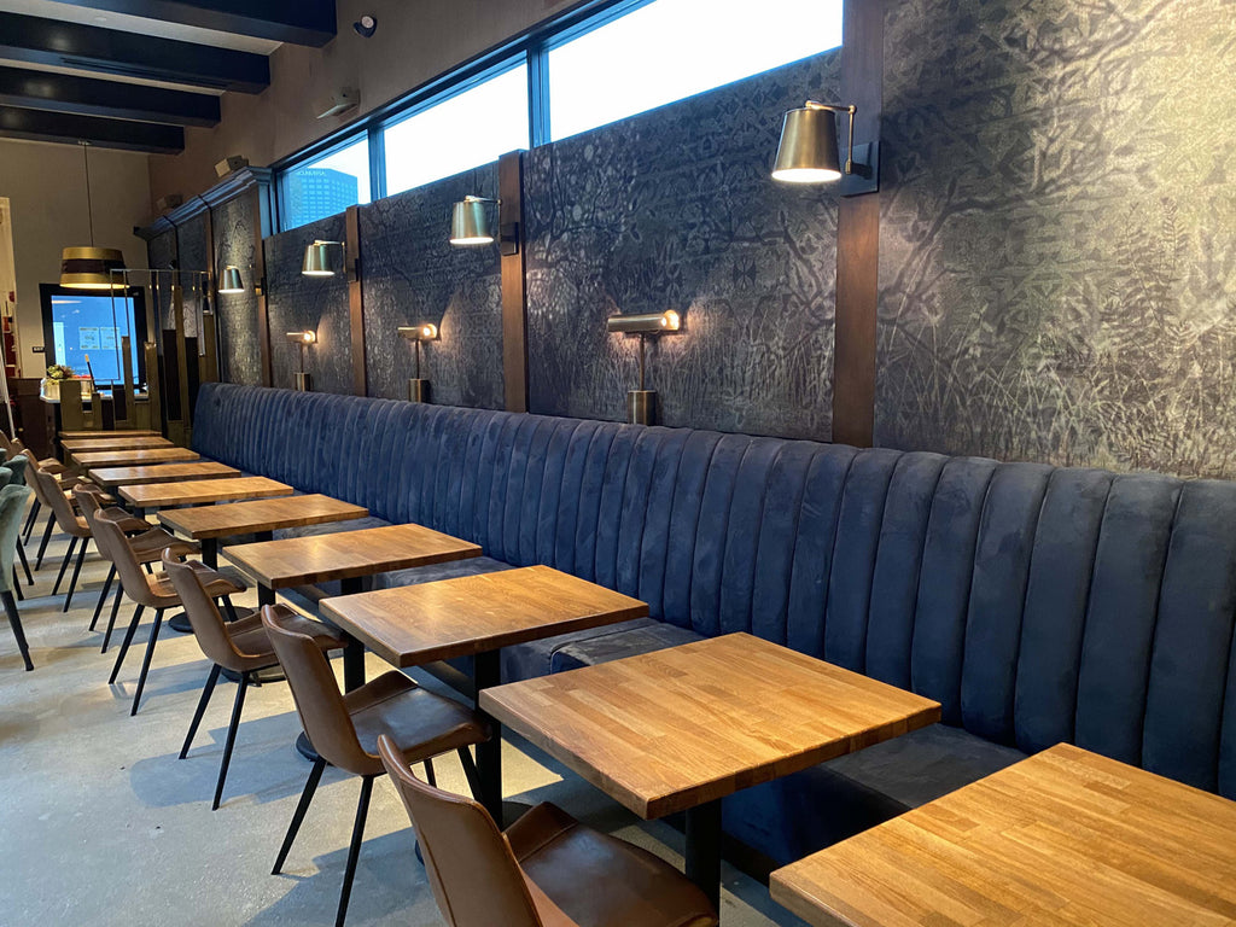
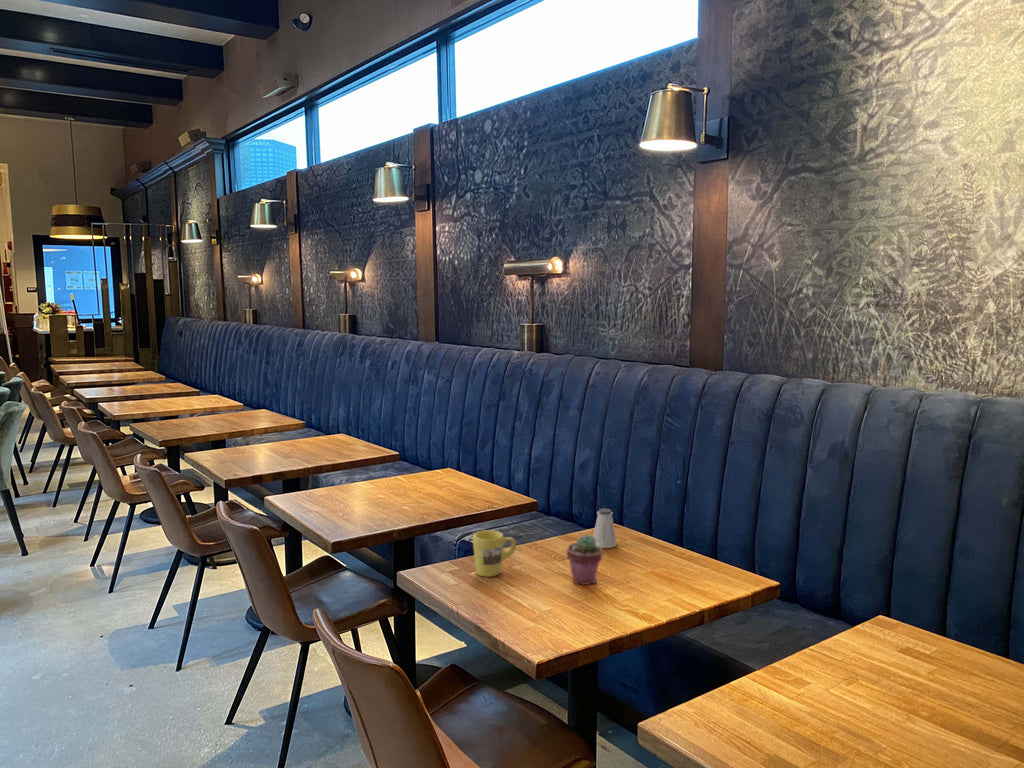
+ saltshaker [592,508,618,549]
+ potted succulent [566,534,604,586]
+ mug [472,529,517,578]
